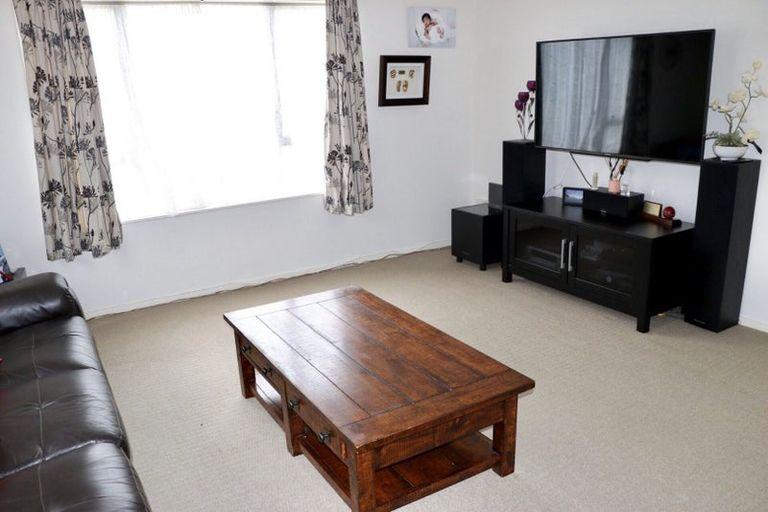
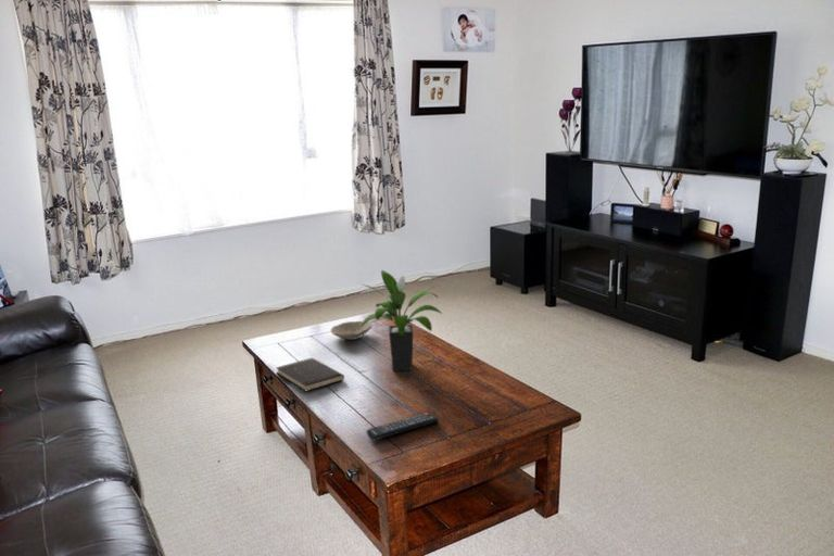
+ bowl [330,320,374,341]
+ potted plant [361,269,443,372]
+ remote control [366,412,440,442]
+ hardcover book [275,356,345,392]
